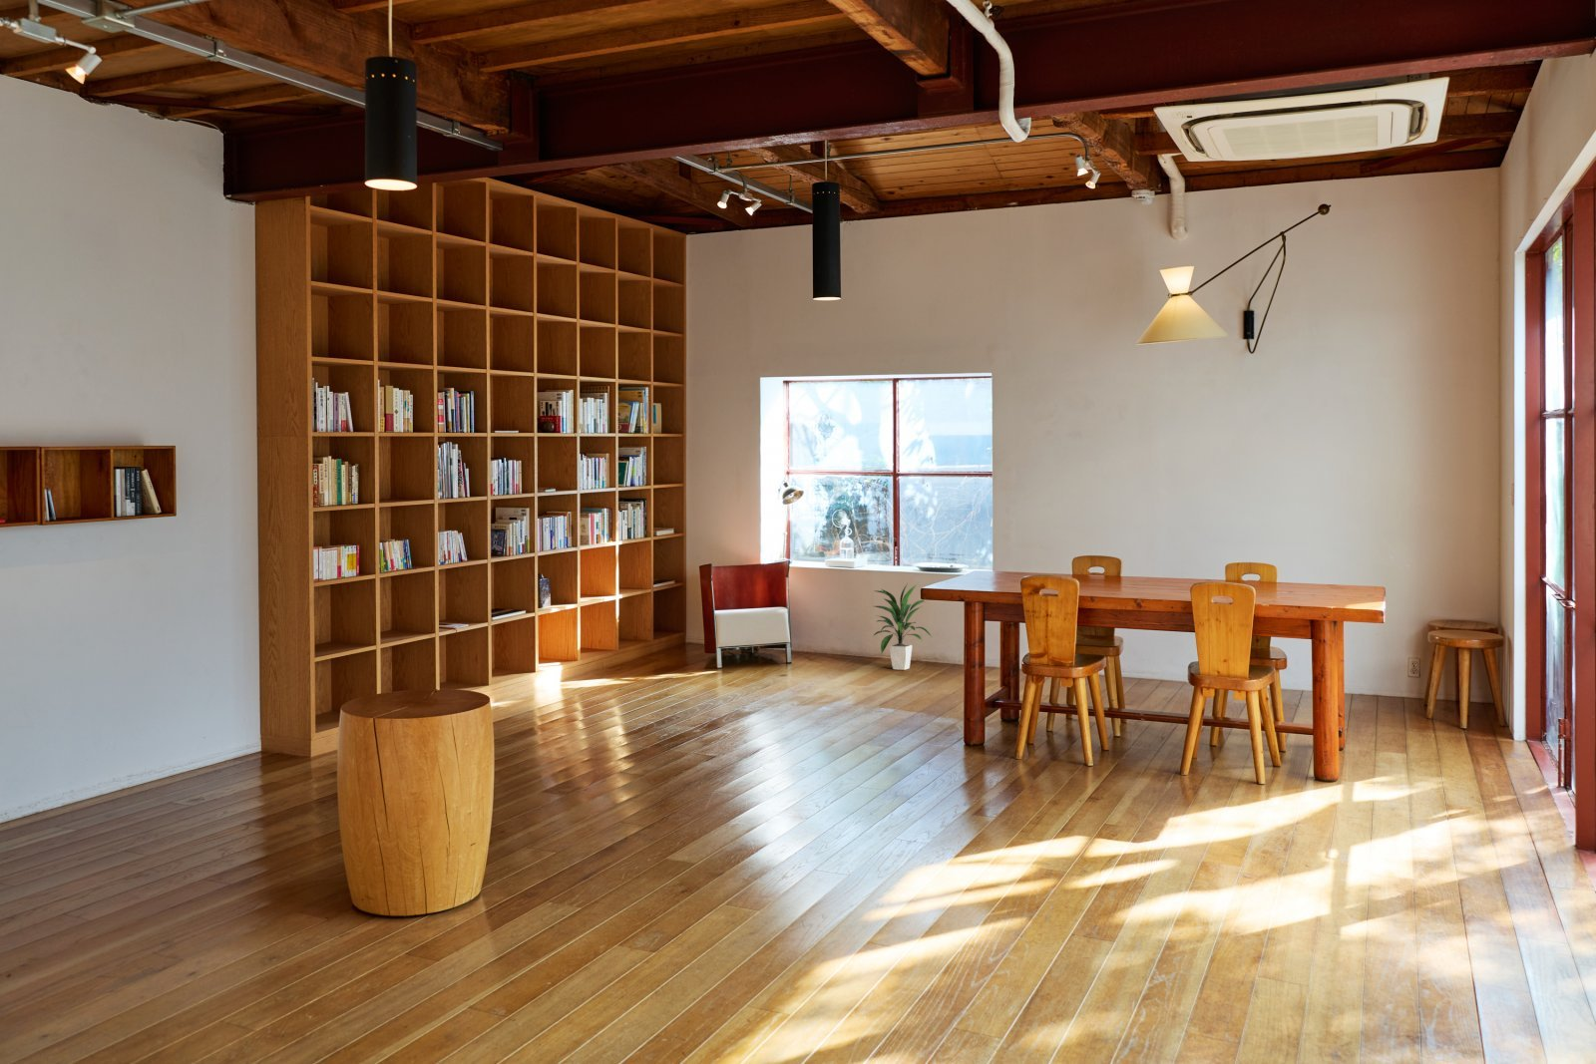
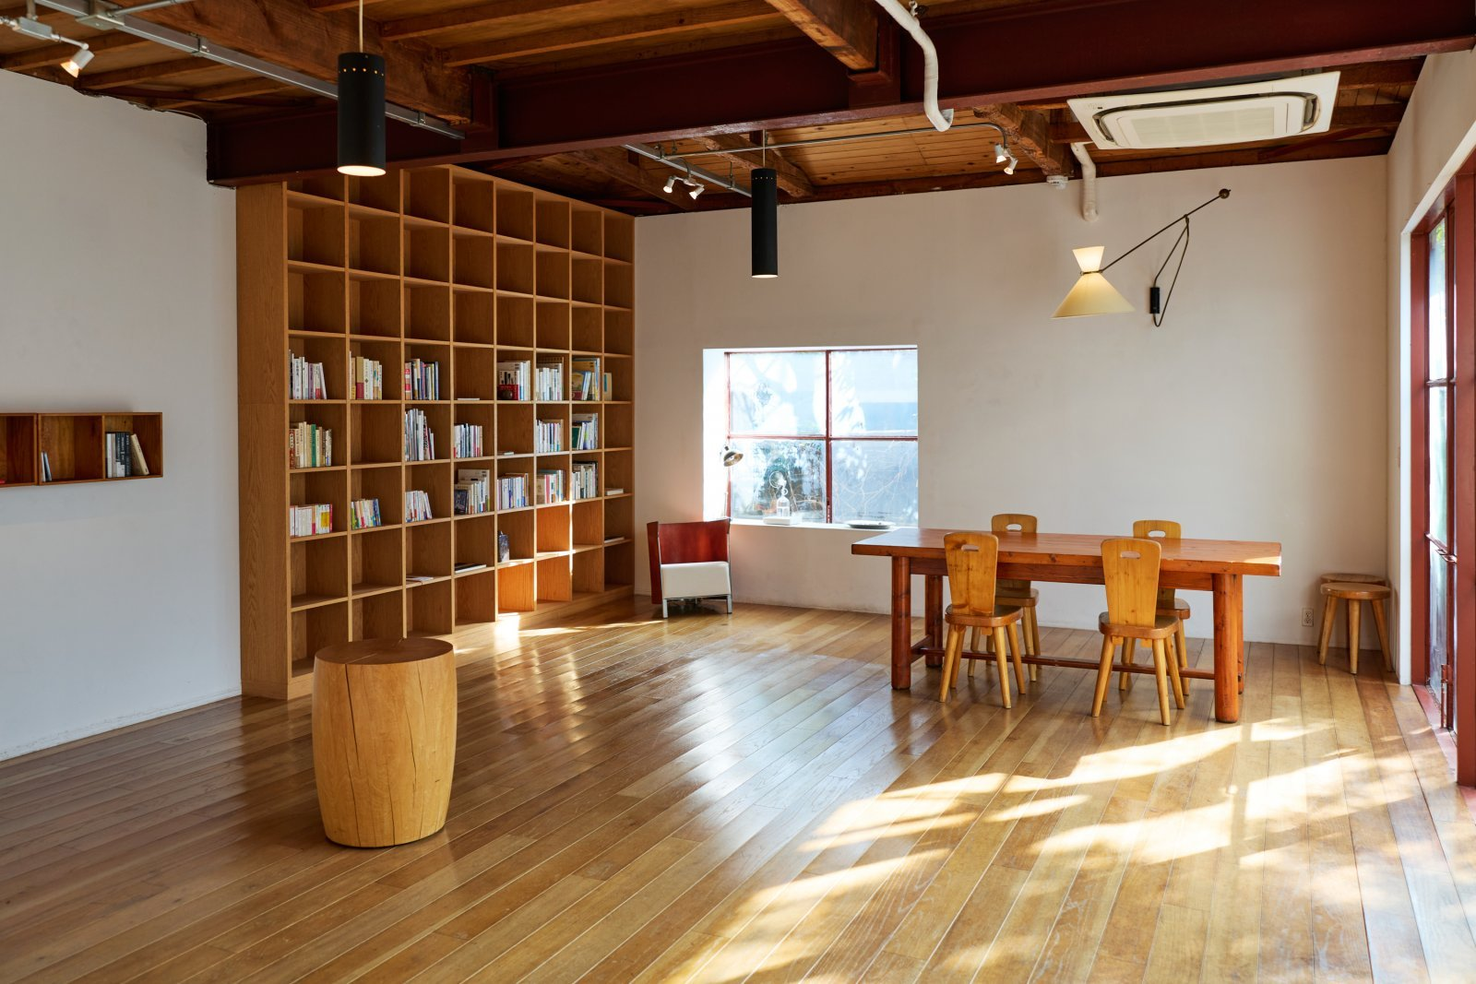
- indoor plant [872,582,935,671]
